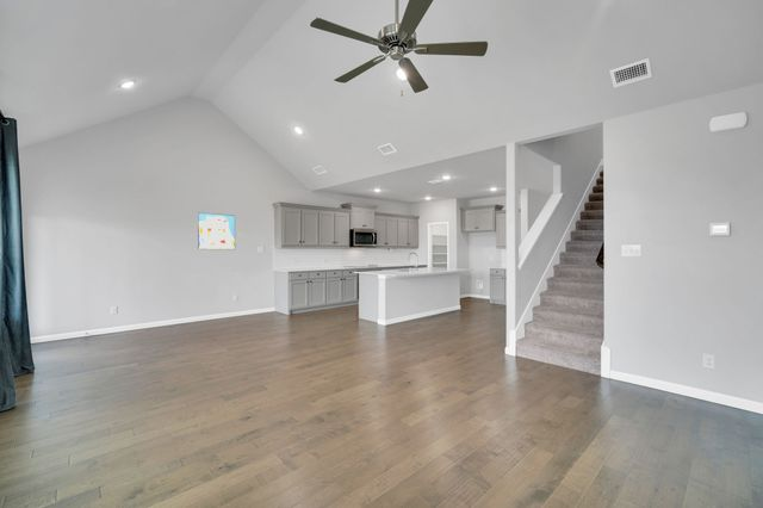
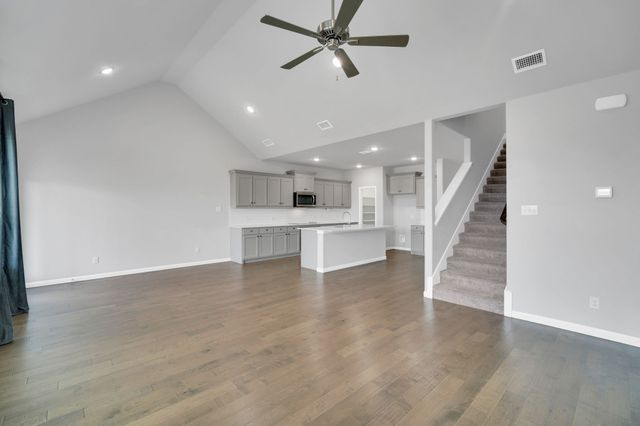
- wall art [197,212,236,250]
